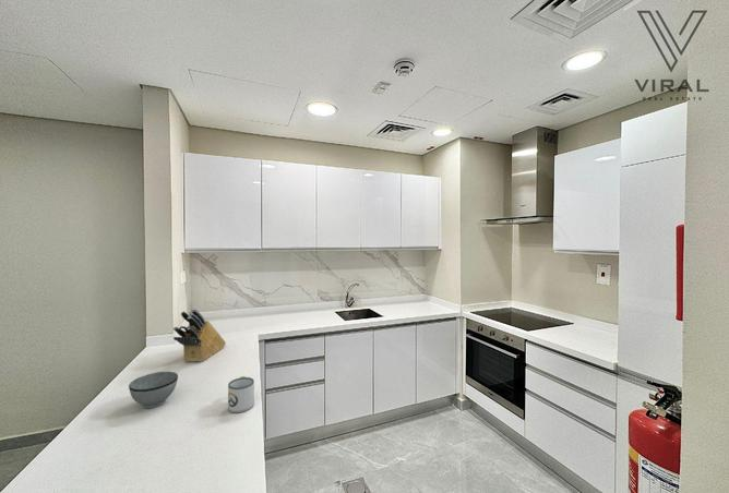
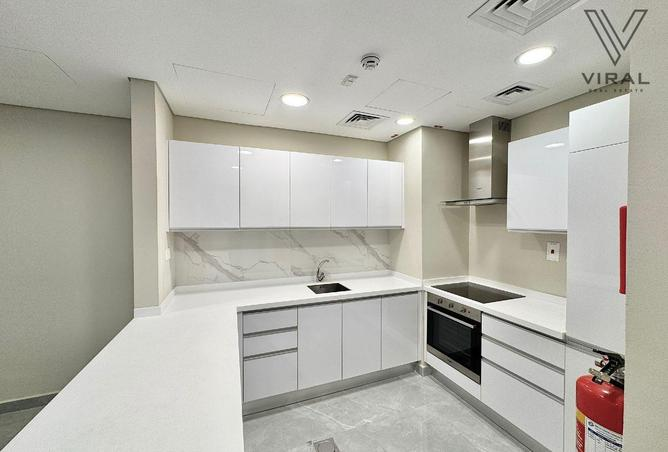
- mug [227,375,255,413]
- bowl [128,371,179,409]
- knife block [172,308,227,363]
